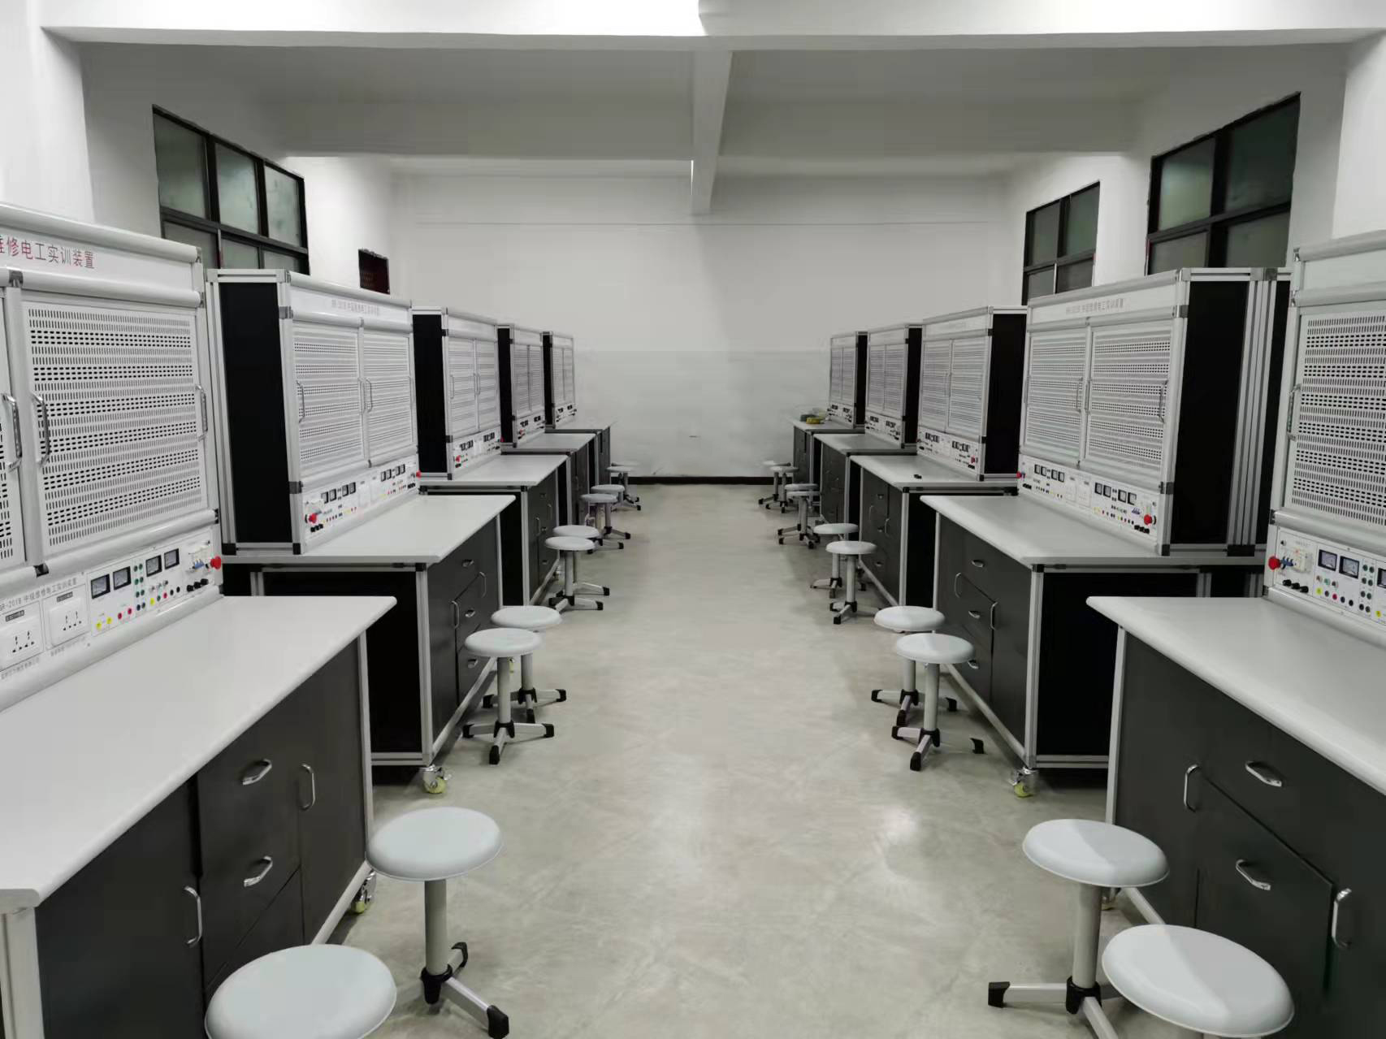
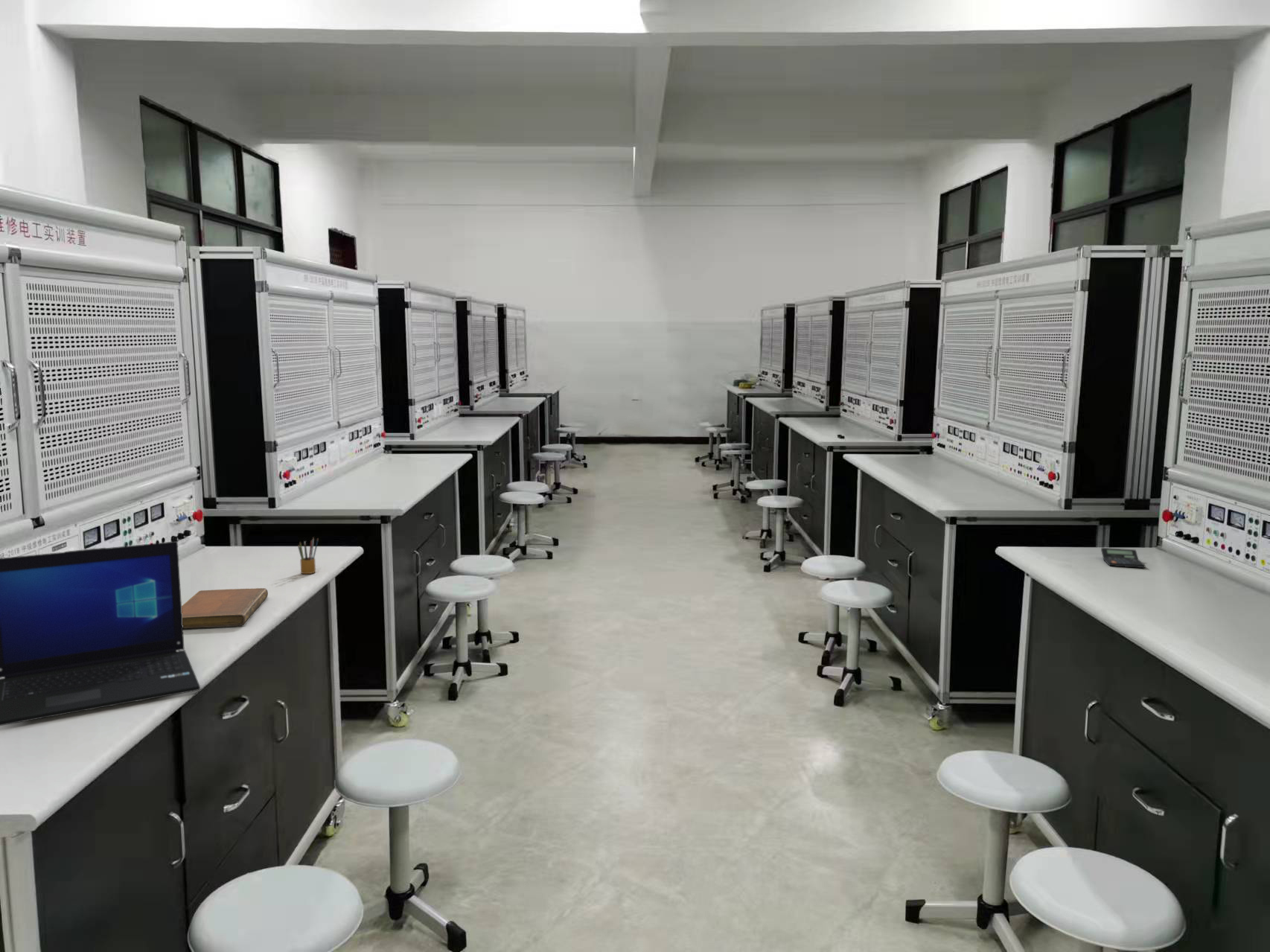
+ calculator [1100,547,1146,569]
+ pencil box [297,537,319,575]
+ notebook [182,587,269,629]
+ laptop [0,540,201,726]
